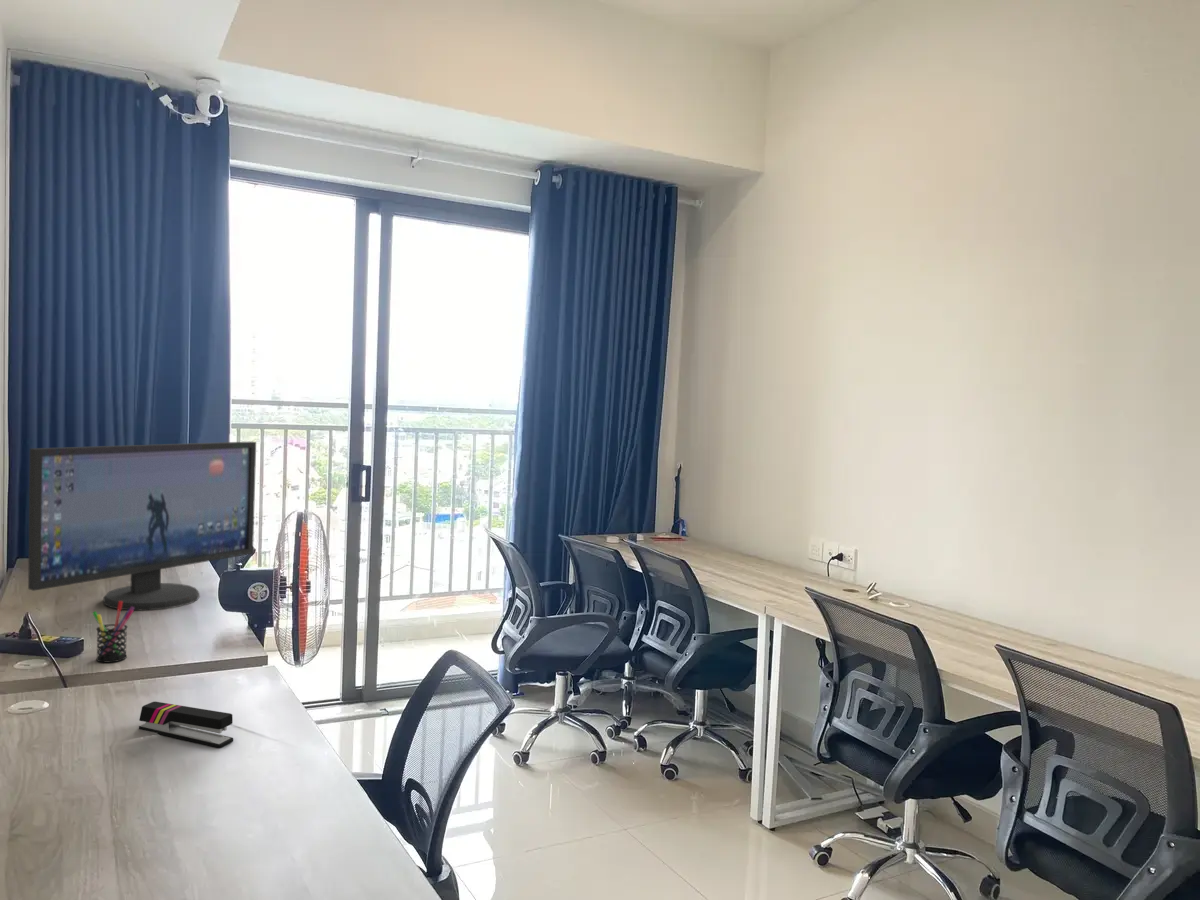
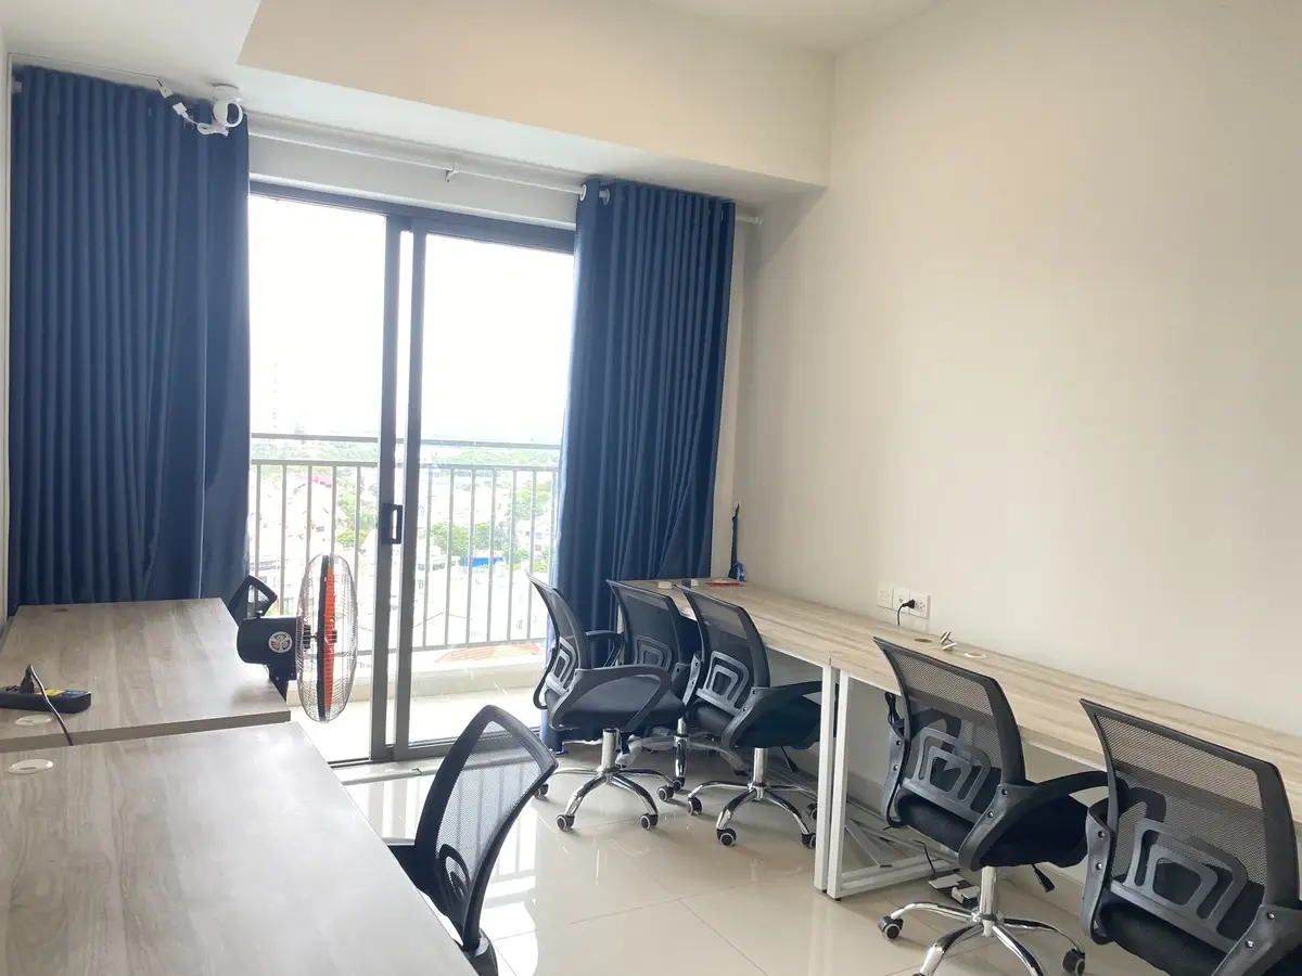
- computer monitor [27,440,257,611]
- stapler [138,701,234,749]
- pen holder [91,601,134,664]
